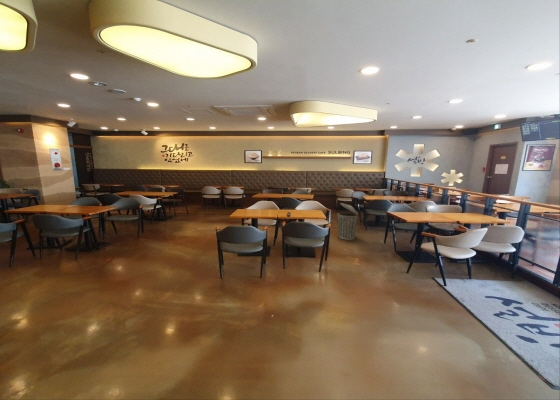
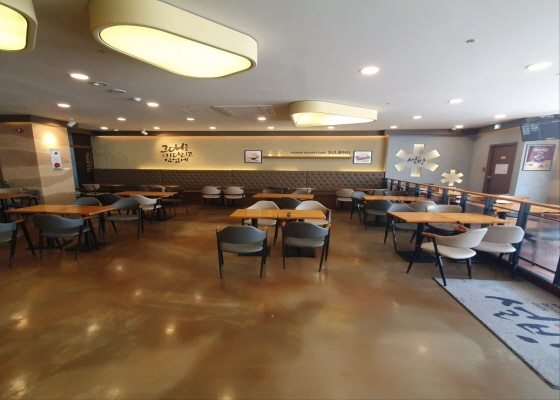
- trash can [337,202,359,241]
